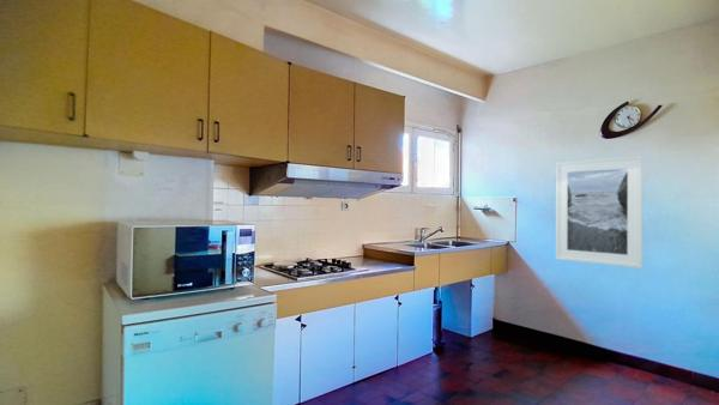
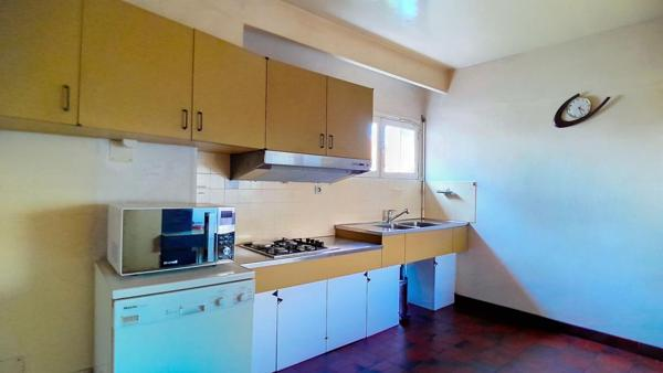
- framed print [555,155,644,270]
